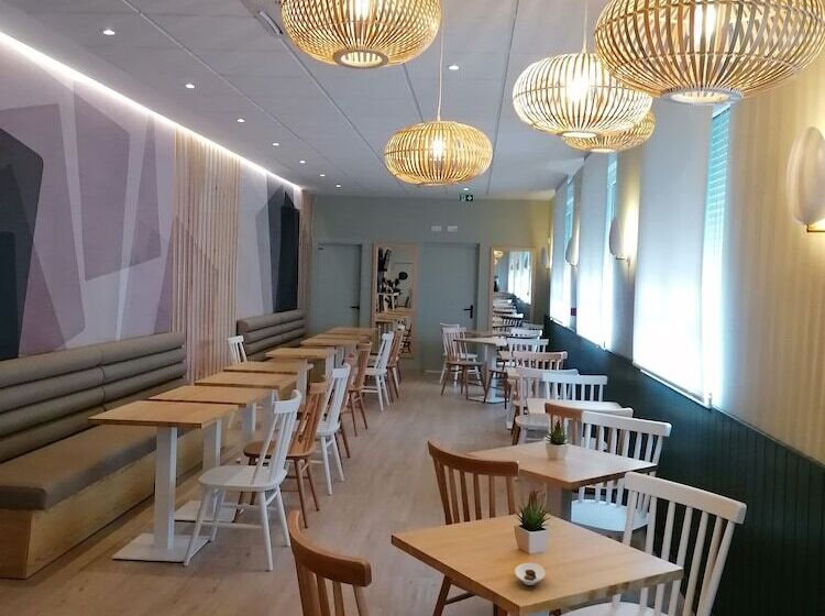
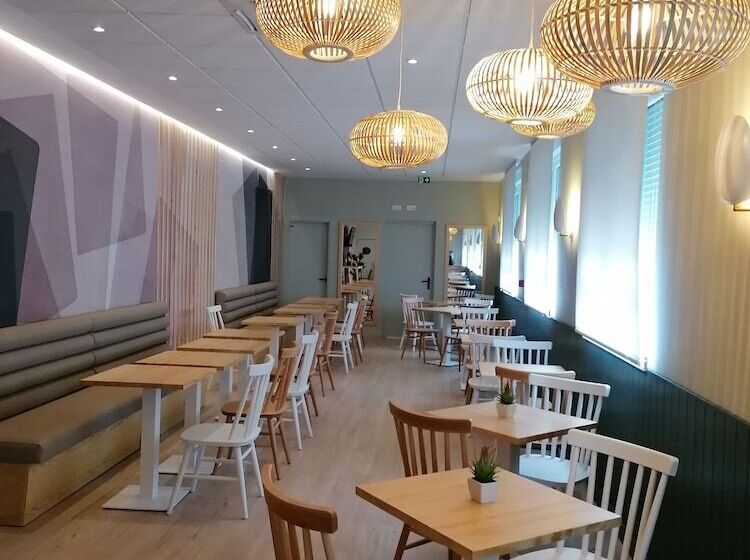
- saucer [514,562,546,586]
